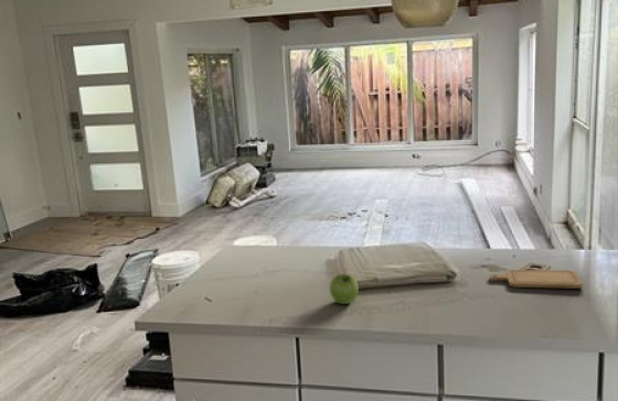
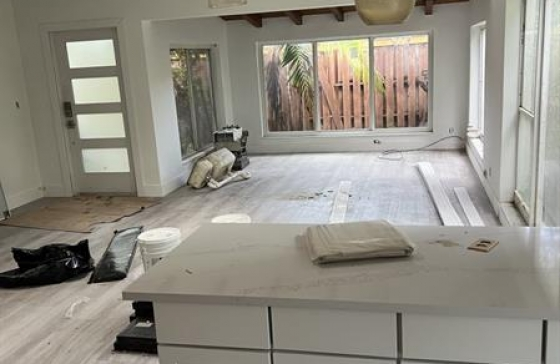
- chopping board [489,269,584,290]
- fruit [329,273,360,305]
